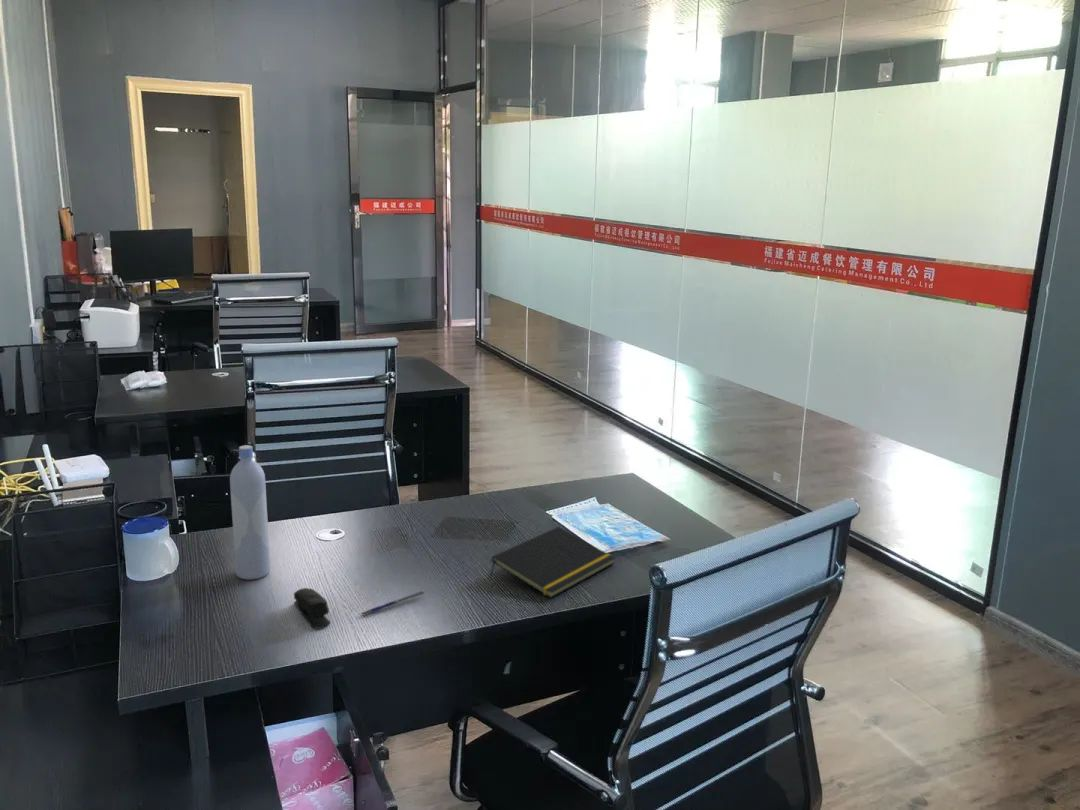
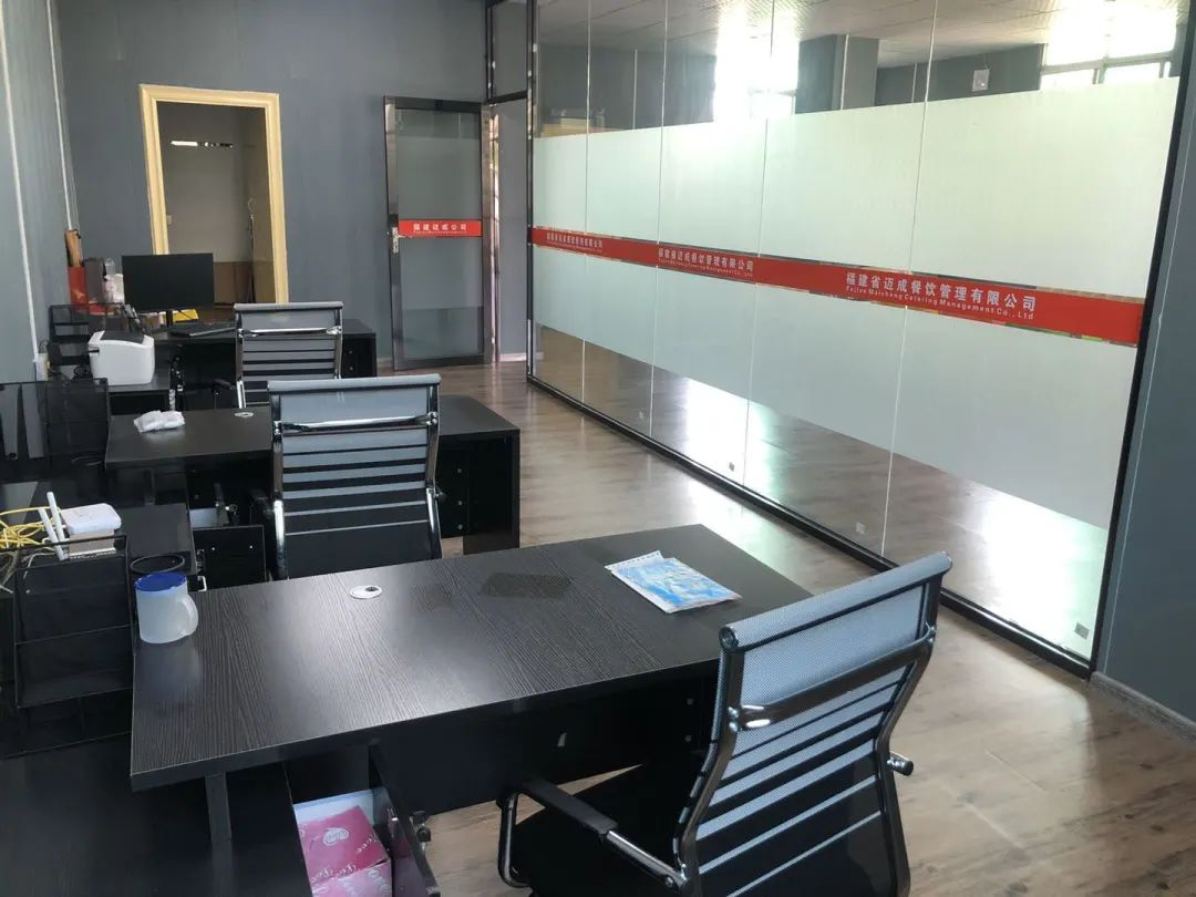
- stapler [293,587,331,629]
- notepad [489,525,616,599]
- pen [361,590,426,617]
- bottle [229,444,271,581]
